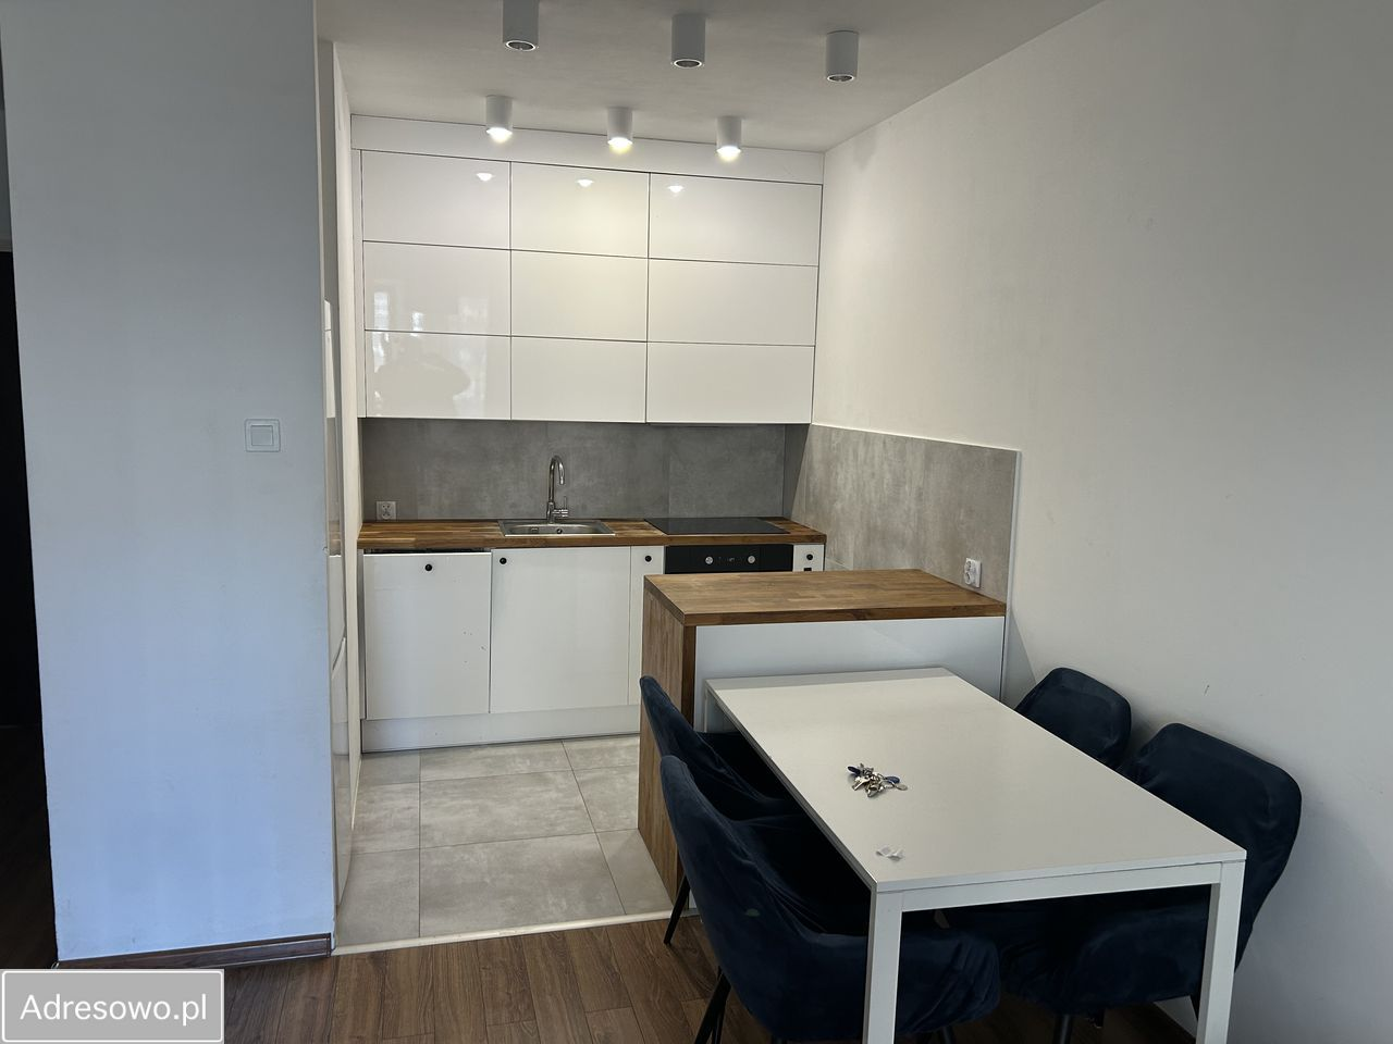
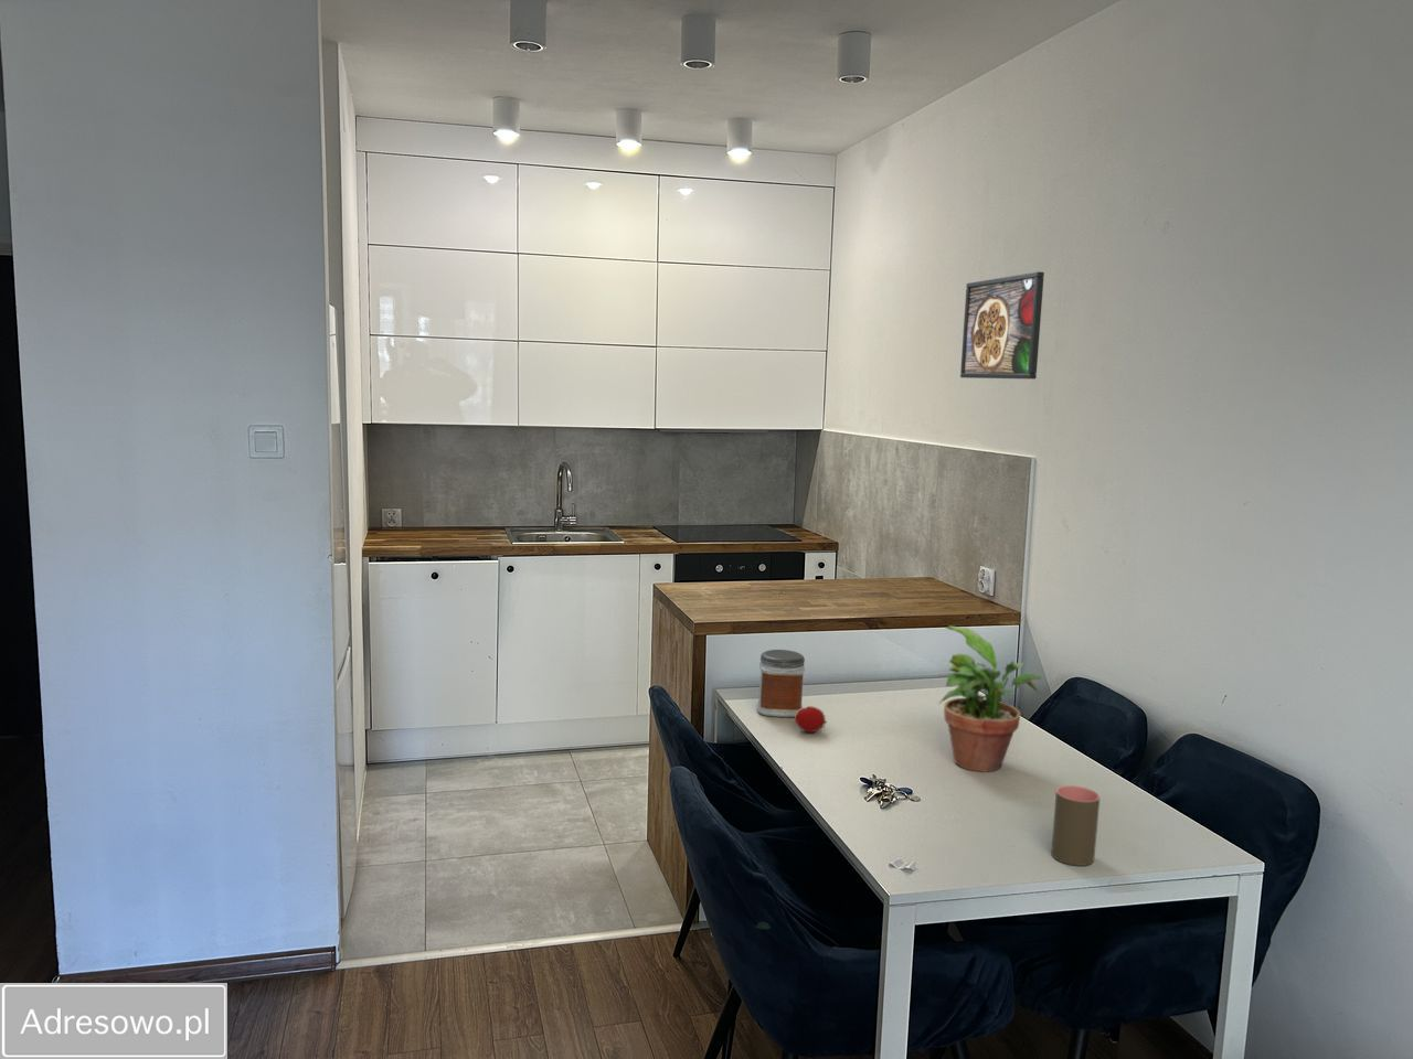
+ cup [1050,784,1100,867]
+ jar [757,649,806,719]
+ potted plant [938,624,1044,772]
+ fruit [793,705,828,733]
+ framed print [959,270,1046,380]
